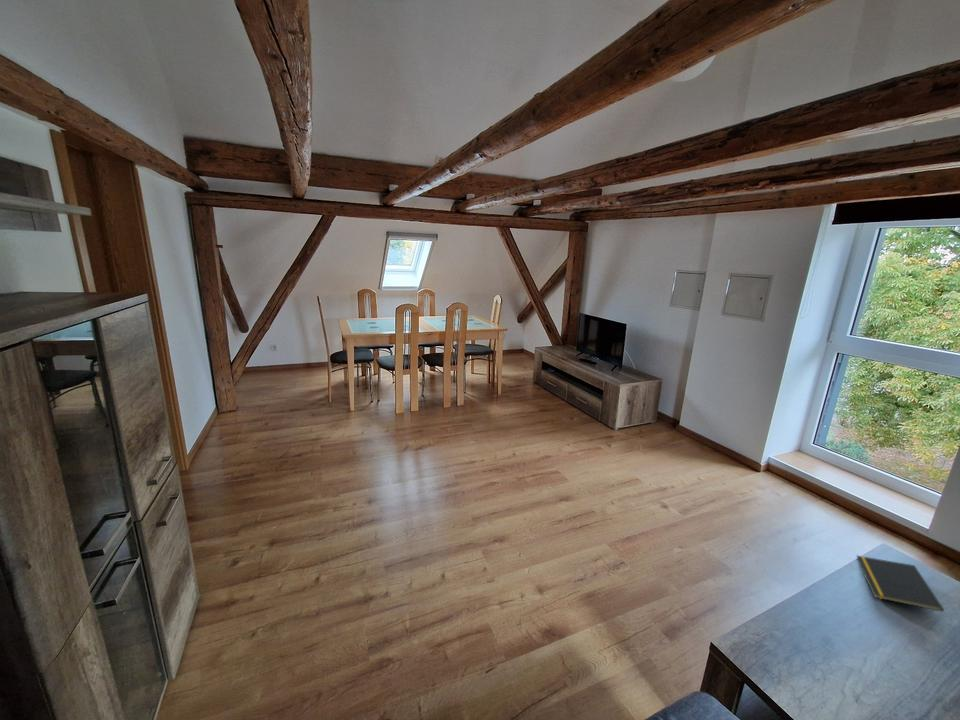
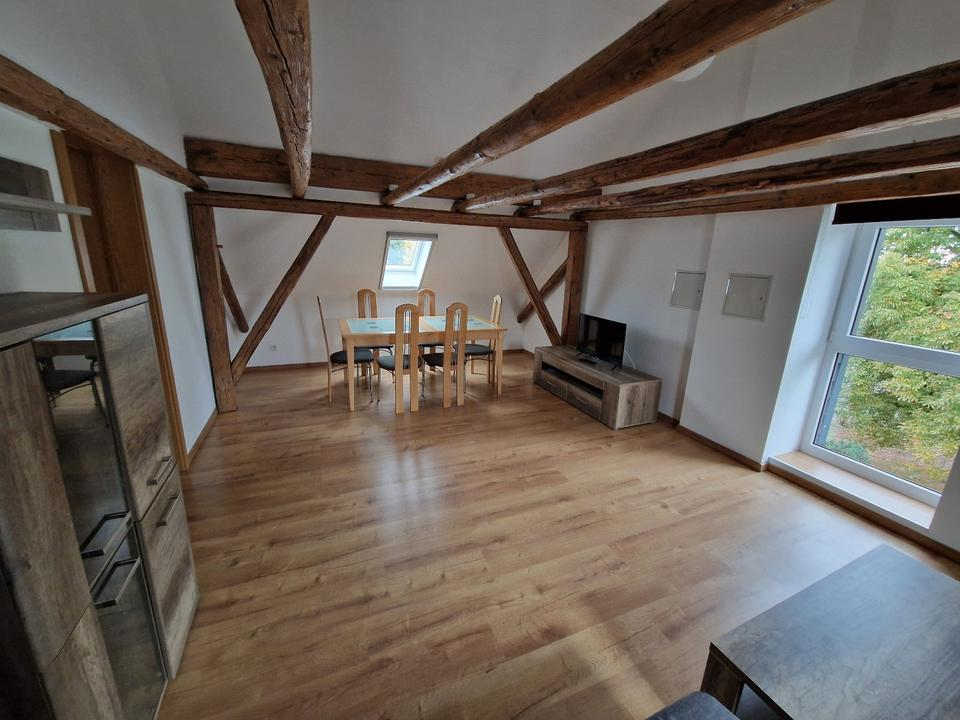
- notepad [855,554,945,613]
